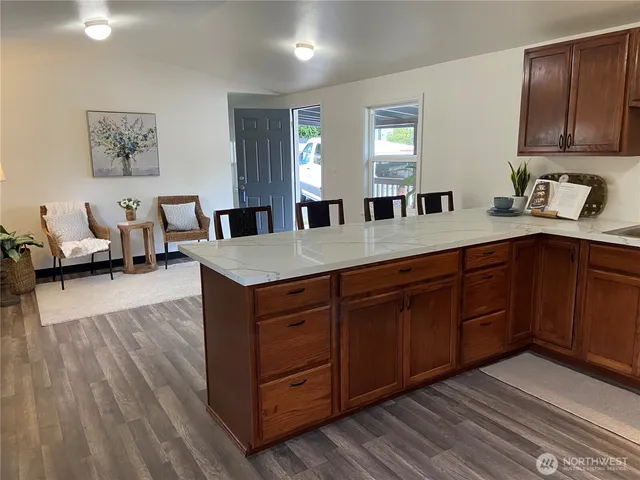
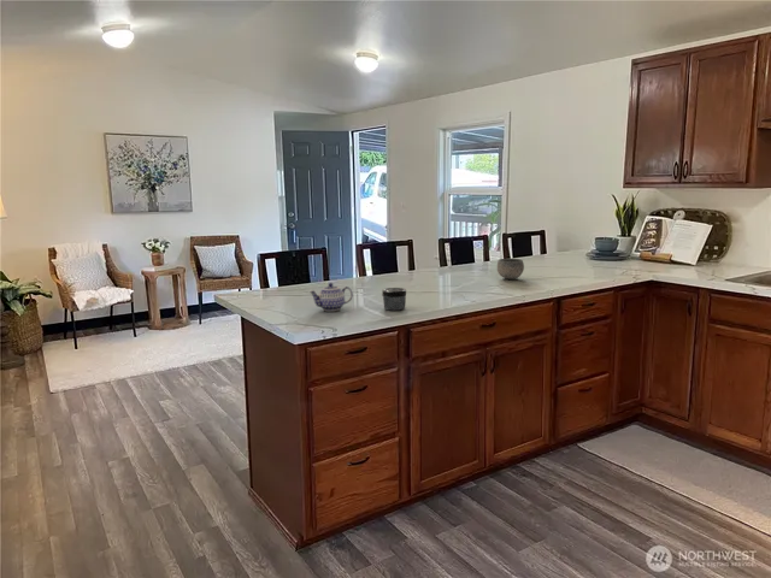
+ jar [381,287,408,312]
+ teapot [308,282,354,312]
+ bowl [496,258,525,281]
